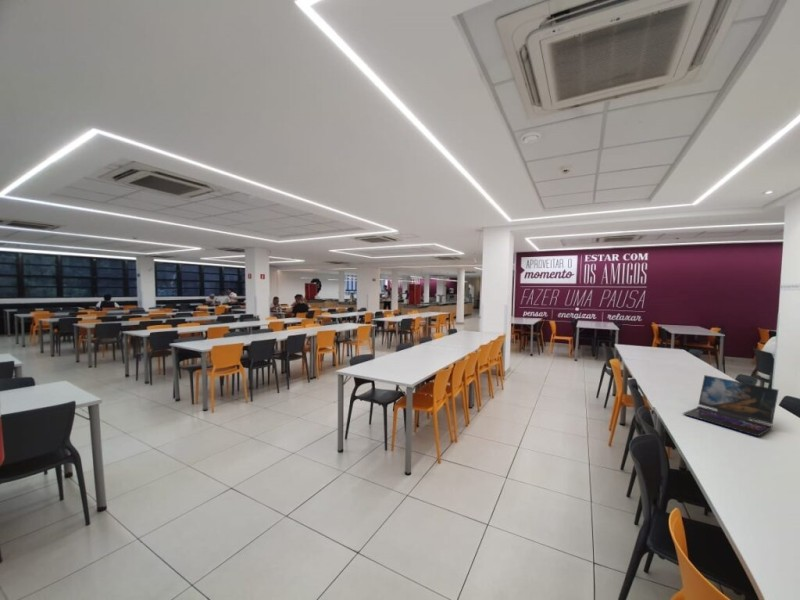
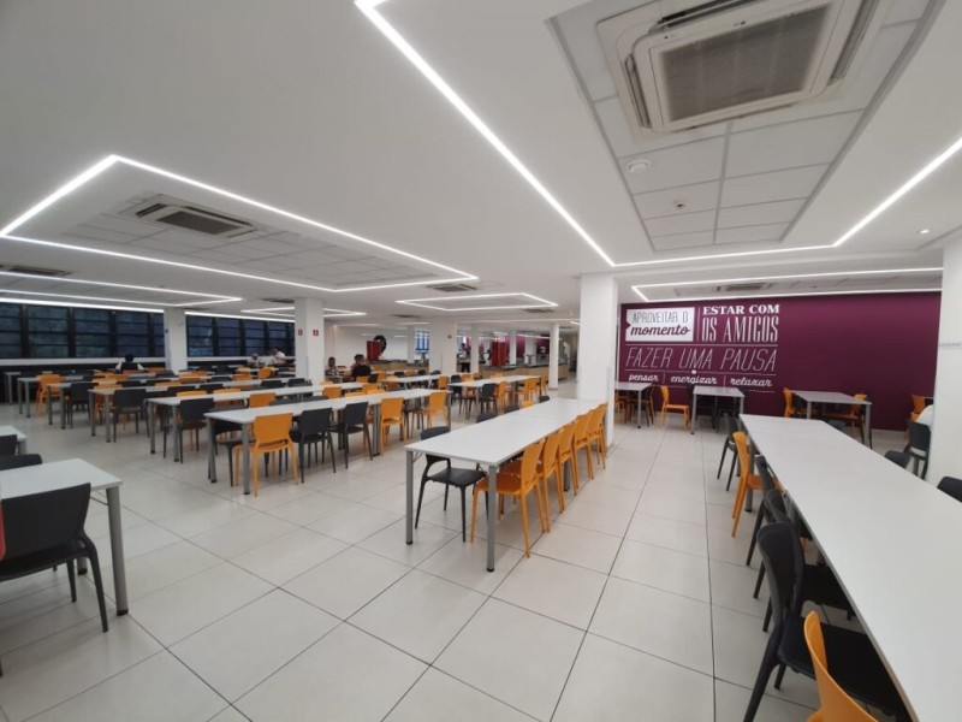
- laptop [682,374,780,437]
